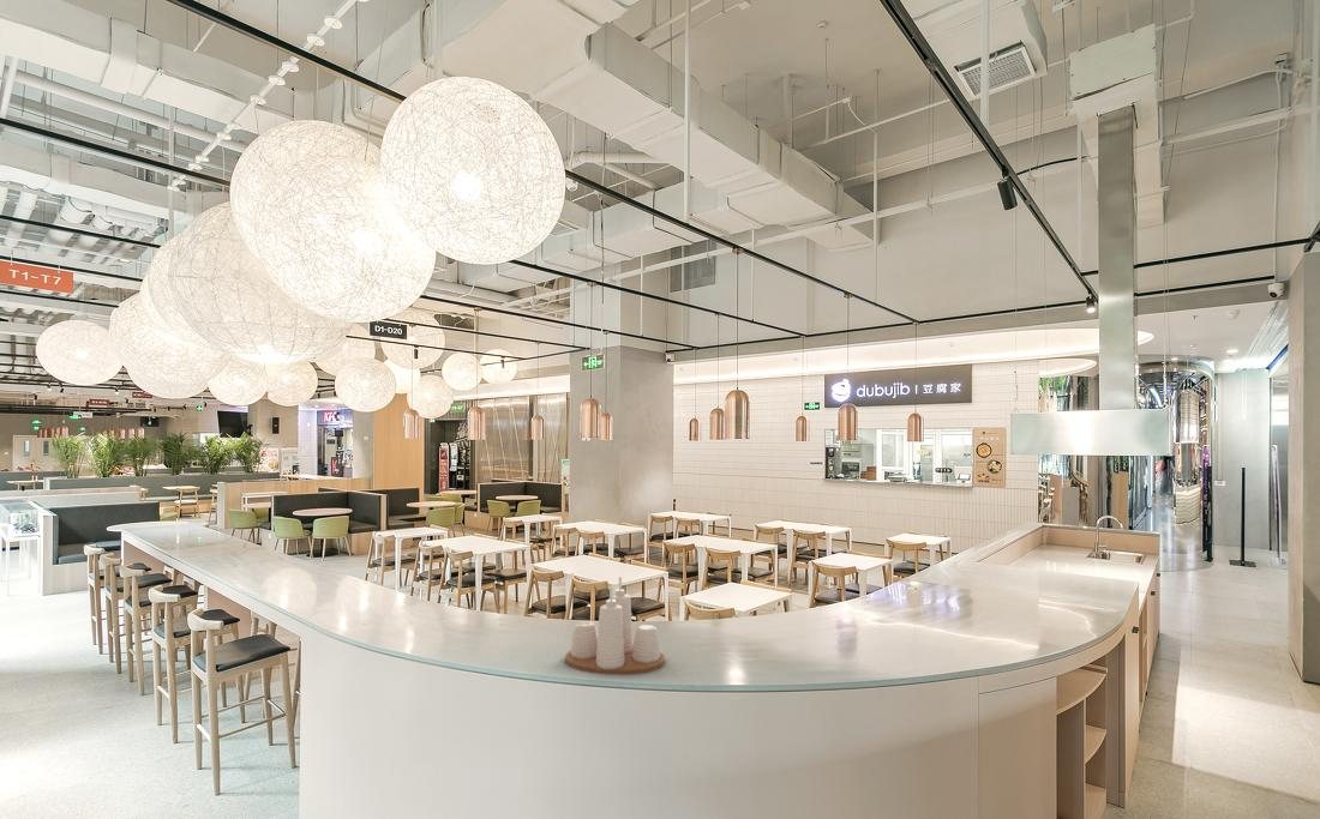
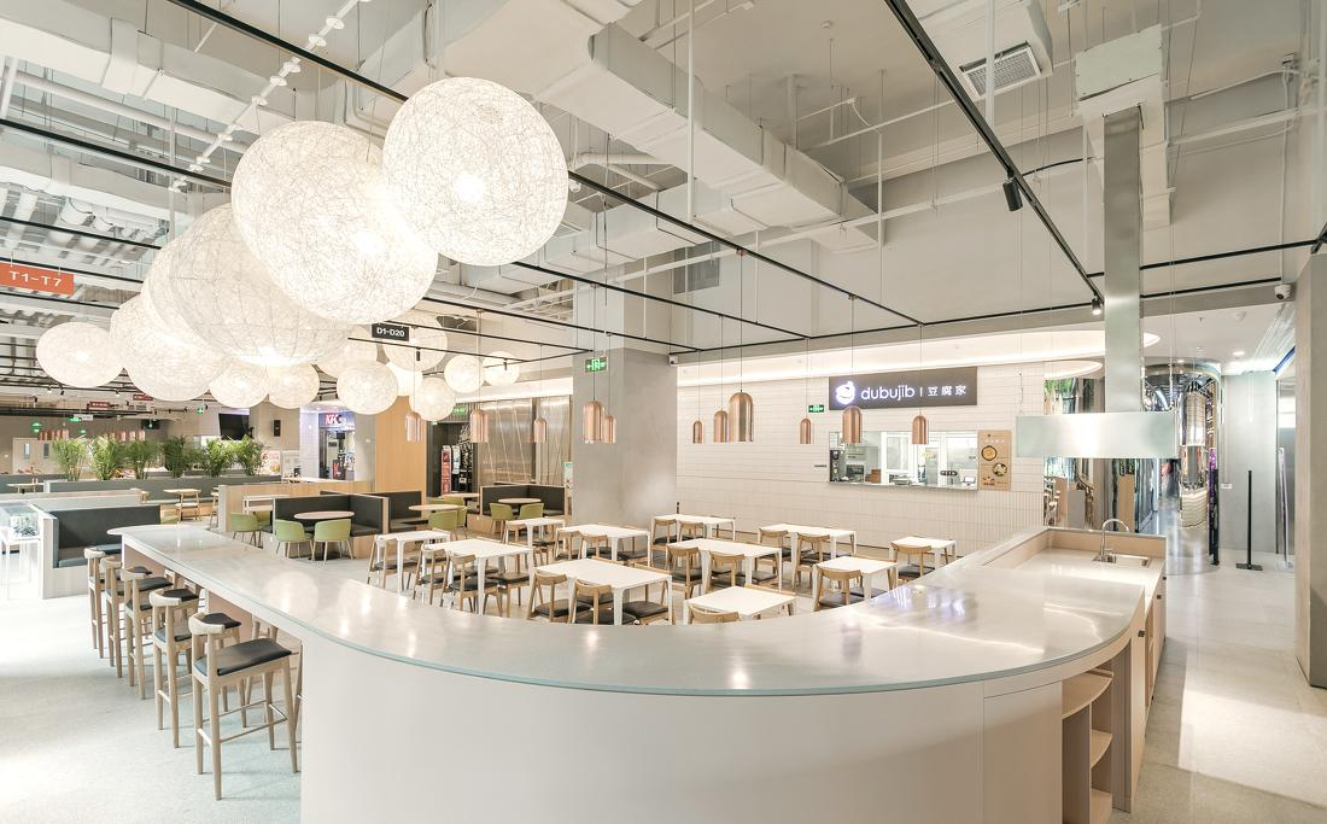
- condiment set [564,576,666,675]
